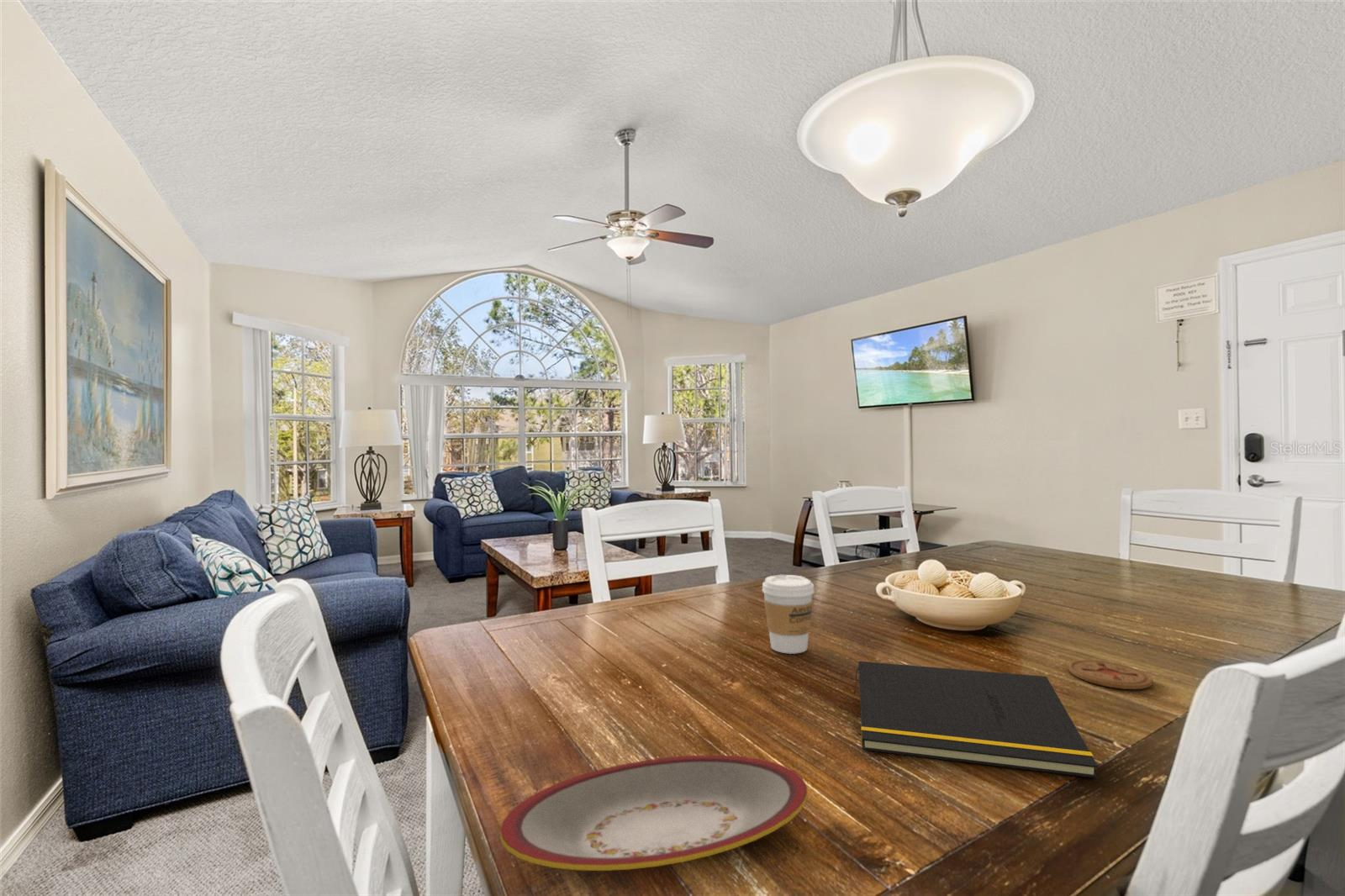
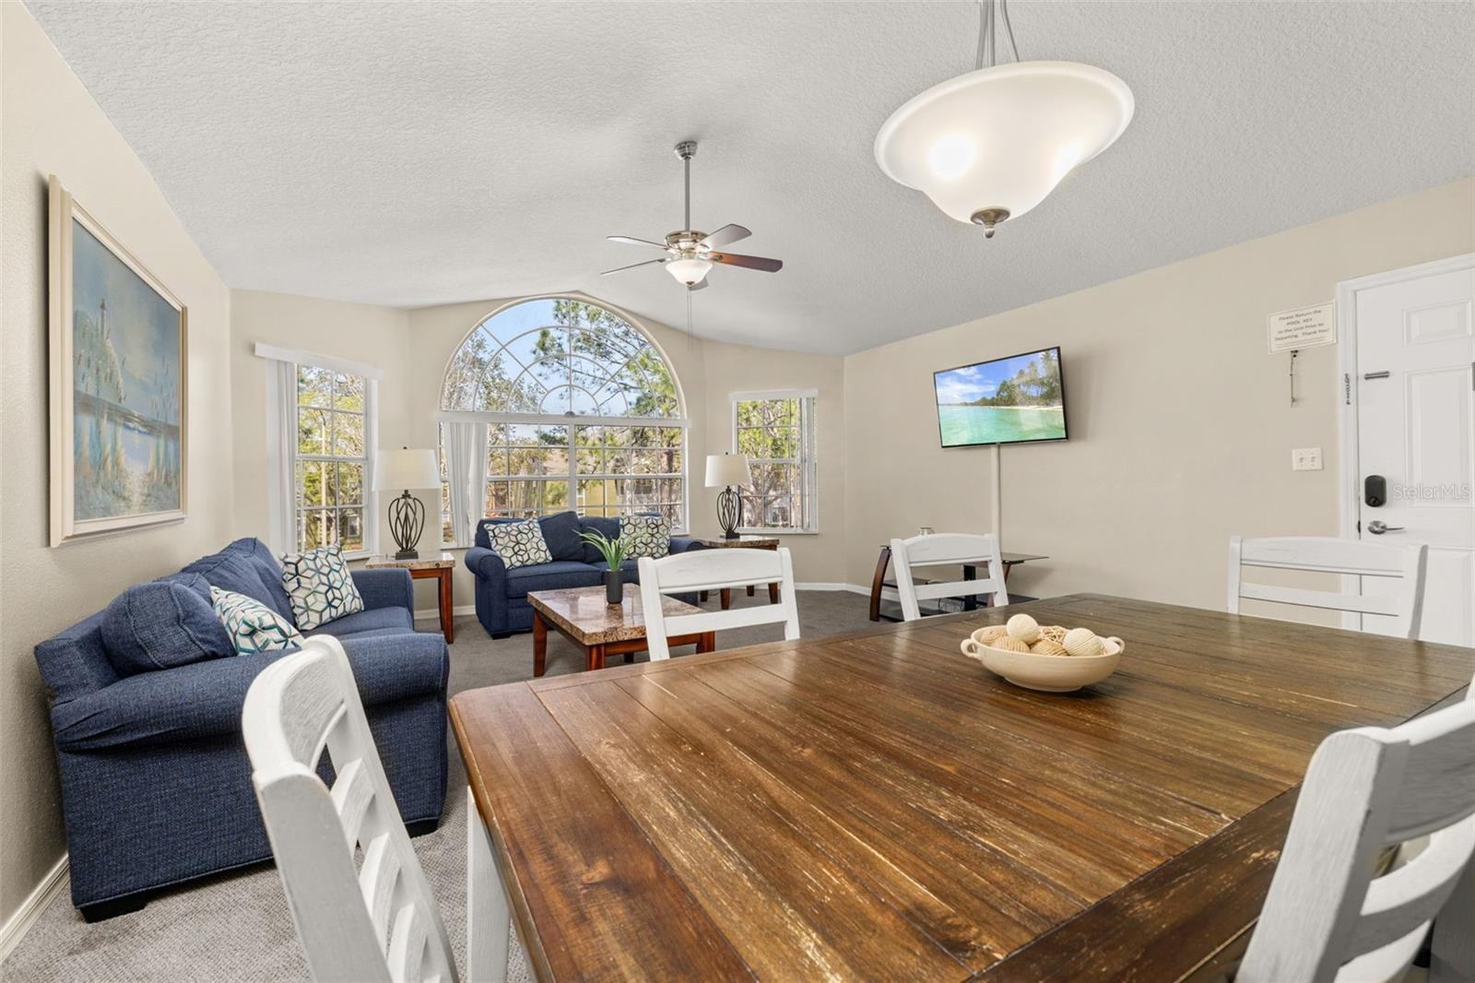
- notepad [853,661,1099,779]
- plate [498,755,809,872]
- coffee cup [762,574,815,655]
- coaster [1068,659,1153,690]
